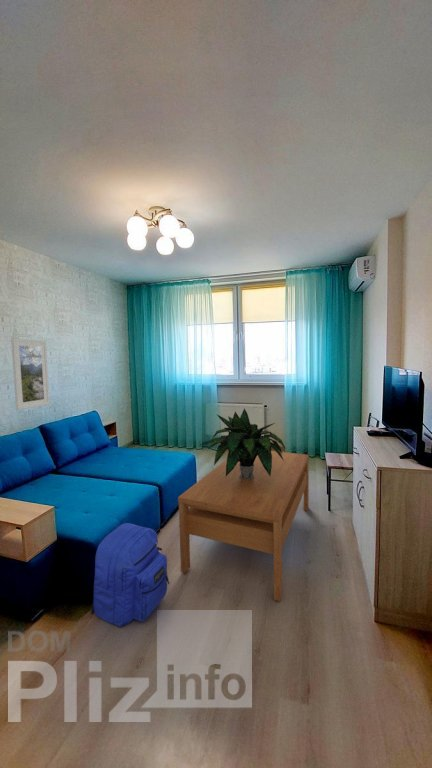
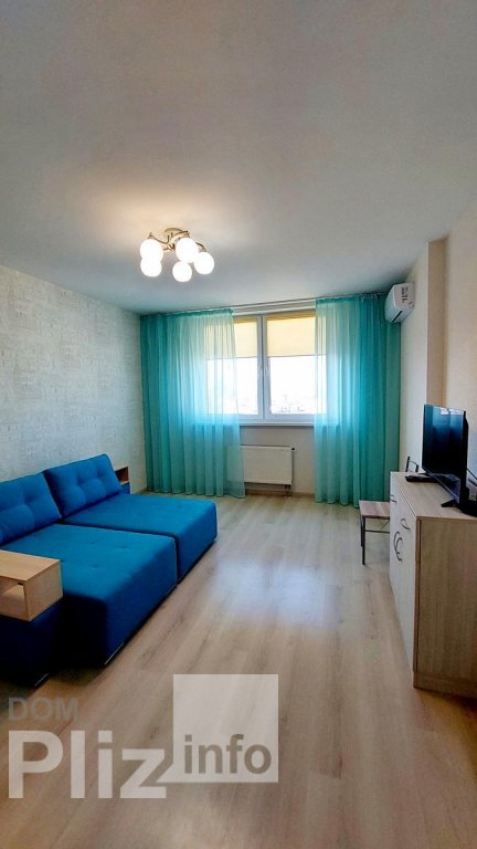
- coffee table [177,450,310,602]
- potted plant [198,407,287,479]
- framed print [10,338,51,411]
- backpack [89,522,170,628]
